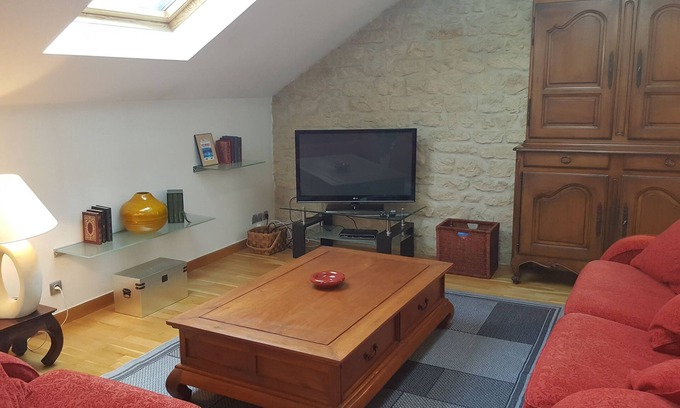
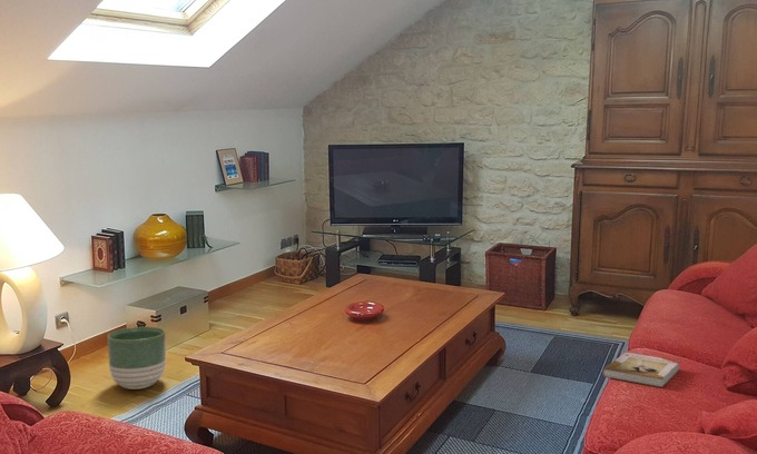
+ book [601,352,681,388]
+ planter [107,326,167,391]
